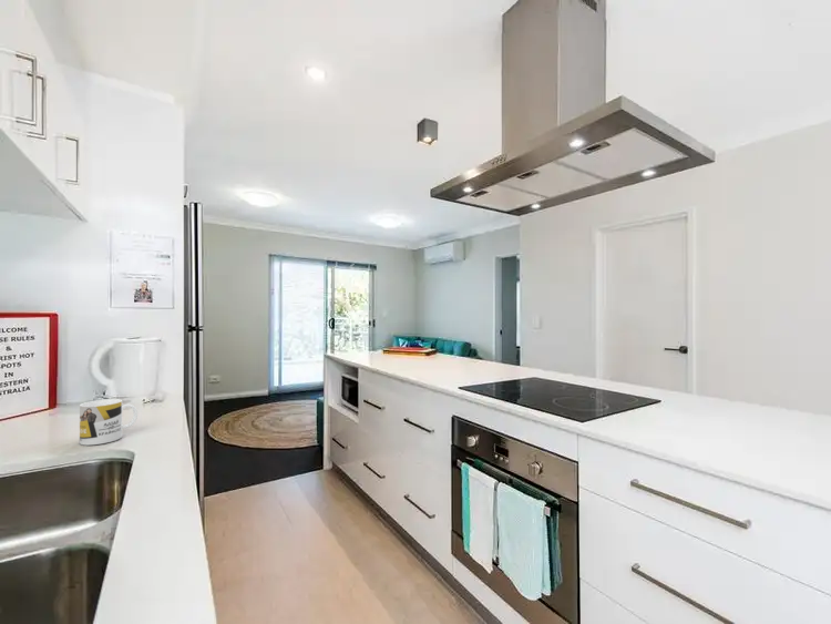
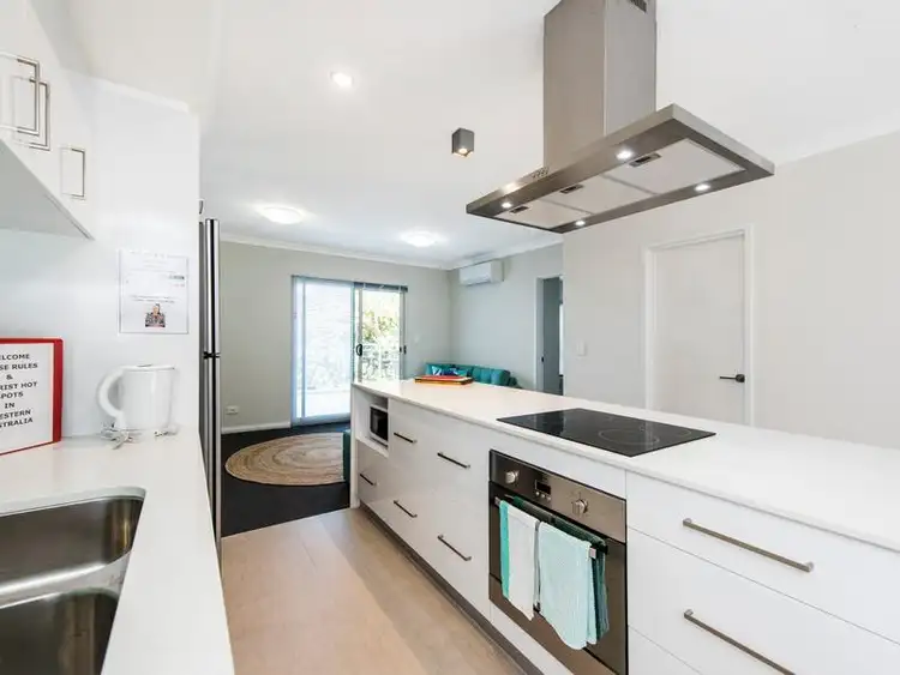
- mug [79,398,138,447]
